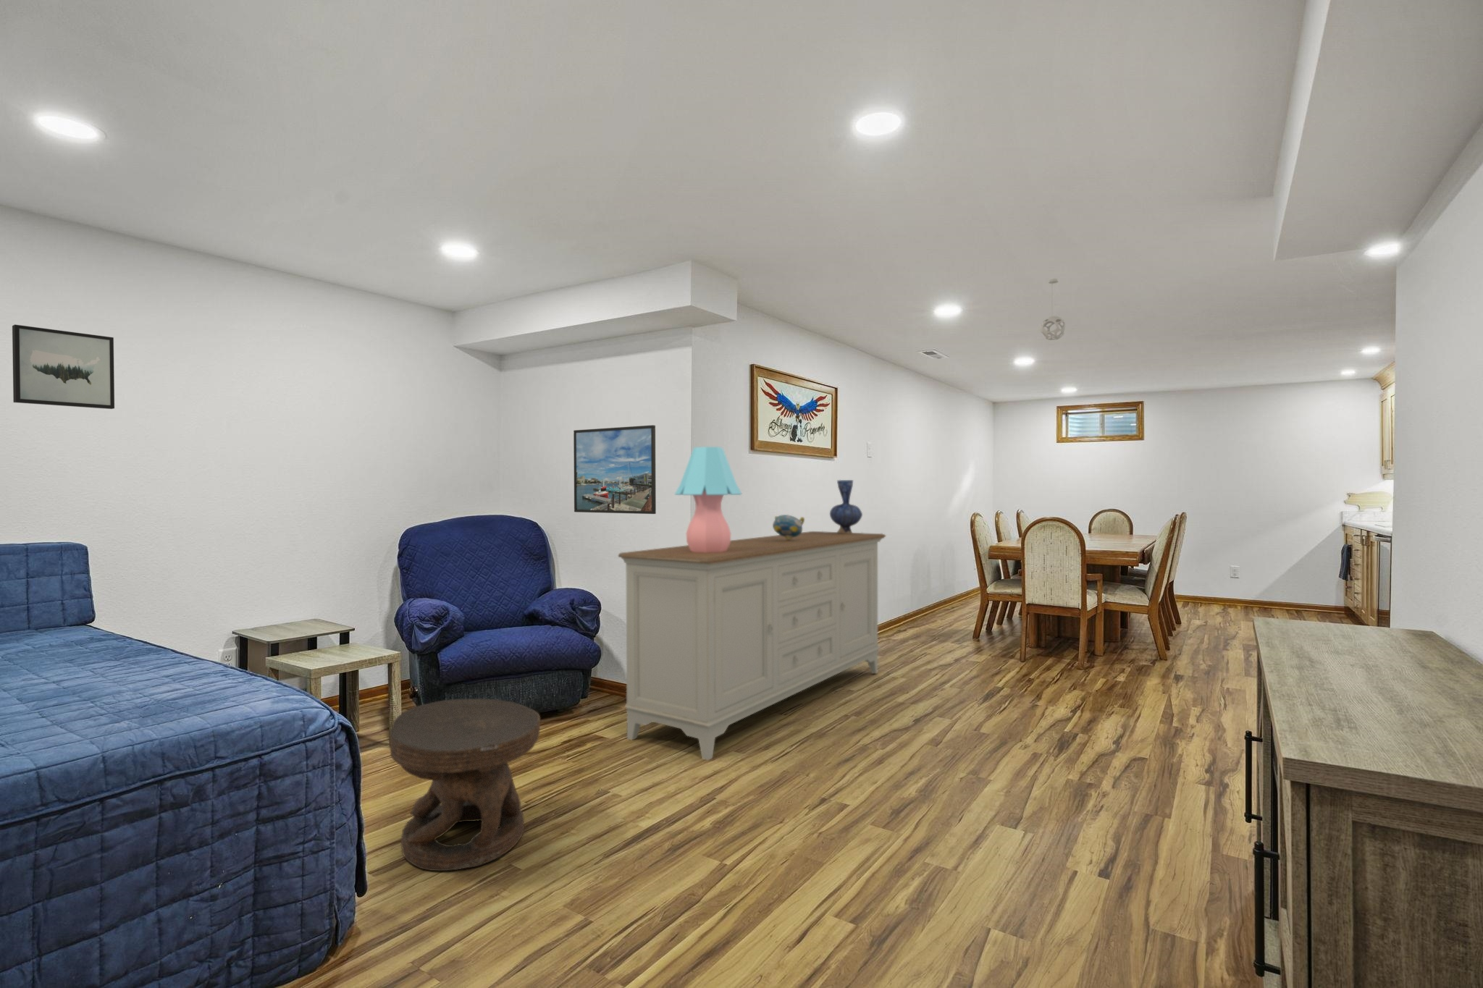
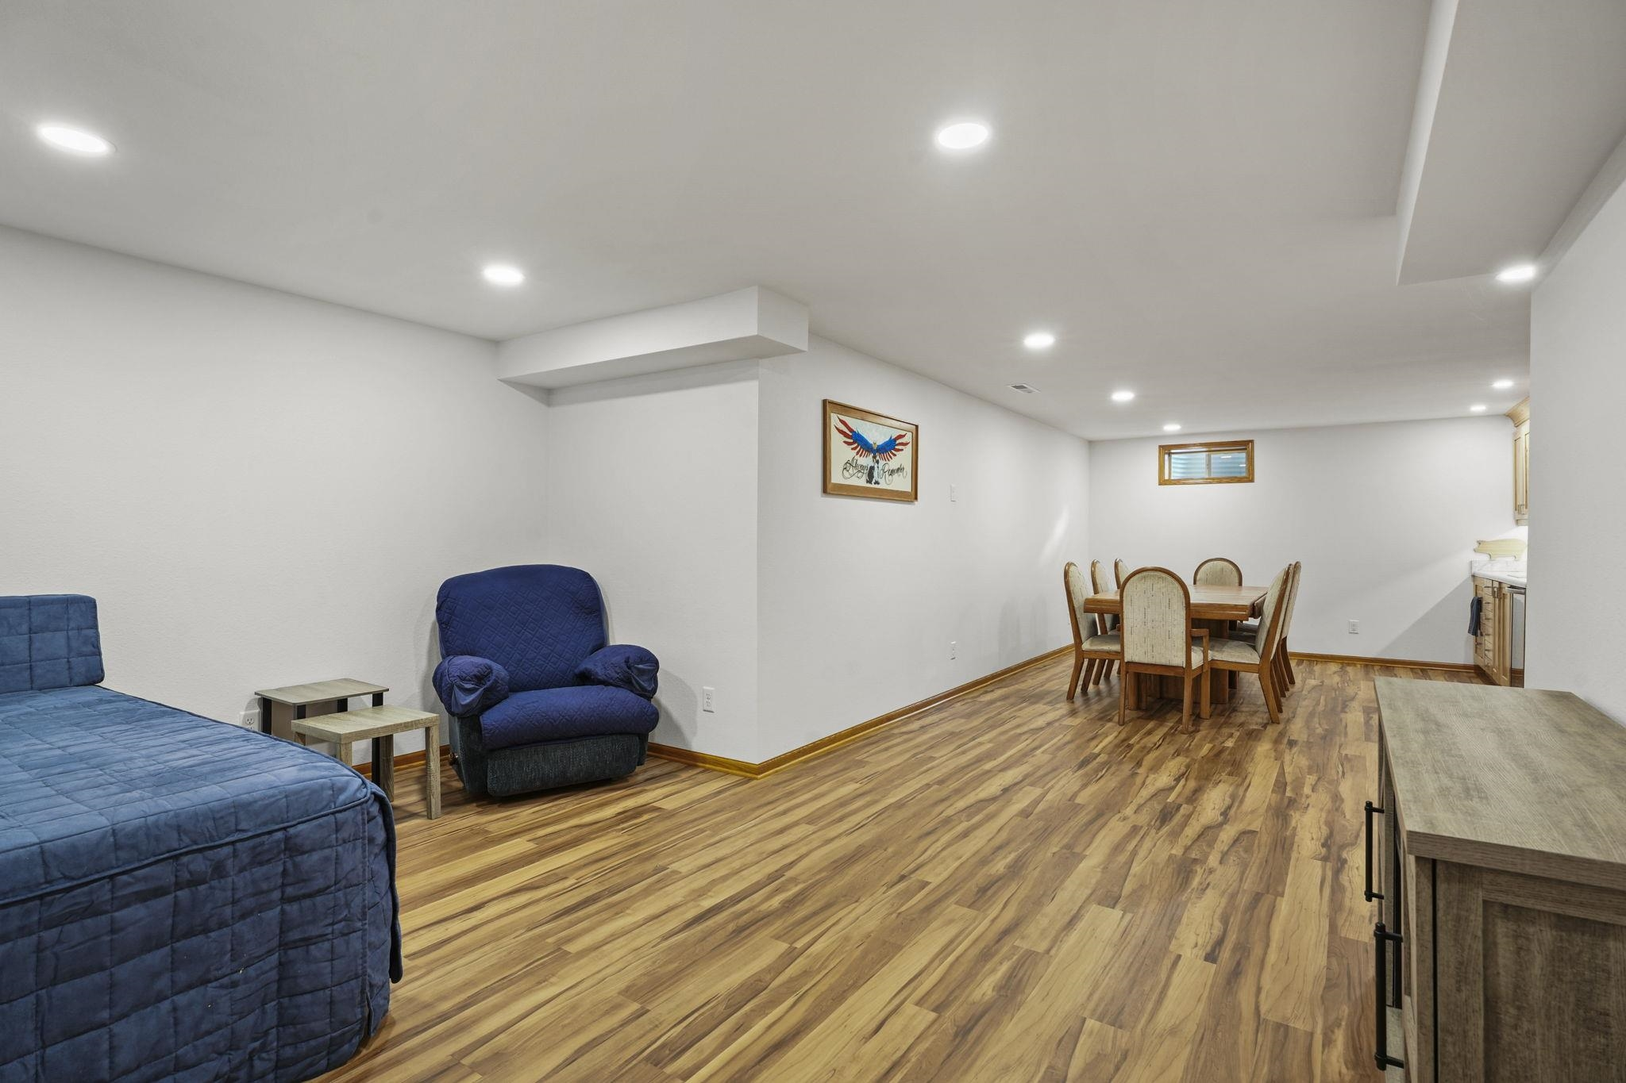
- decorative bowl [772,514,805,540]
- pendant light [1040,278,1066,341]
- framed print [572,425,657,515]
- vase [829,480,863,534]
- table lamp [674,445,742,552]
- wall art [12,323,115,410]
- sideboard [617,530,886,761]
- carved stool [389,698,541,871]
